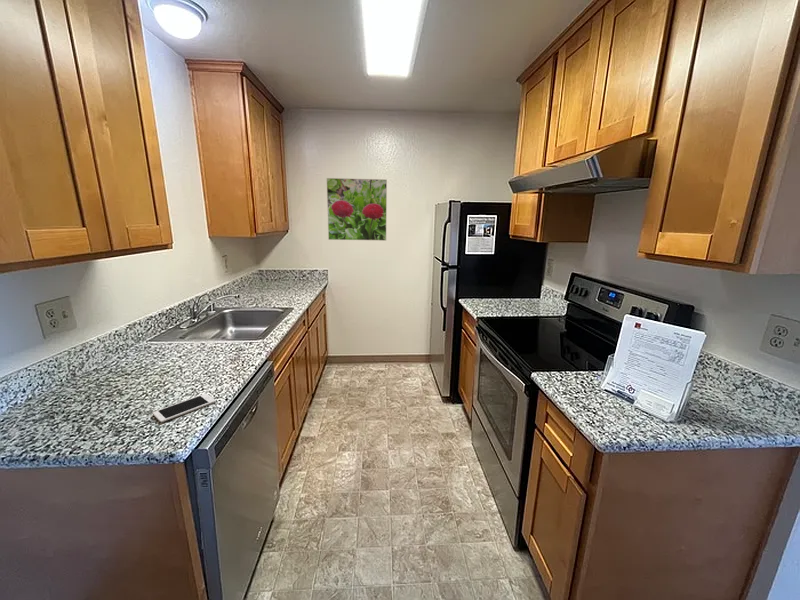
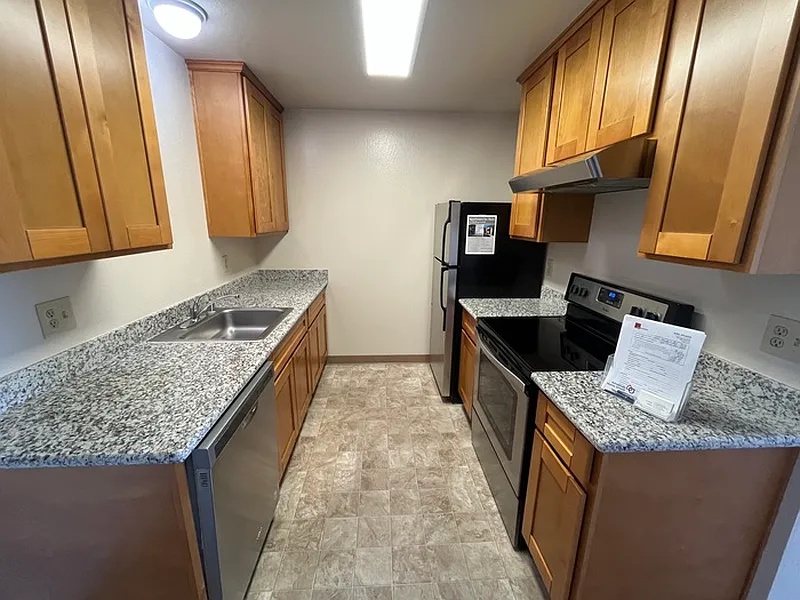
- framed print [326,177,388,242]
- cell phone [152,393,217,423]
